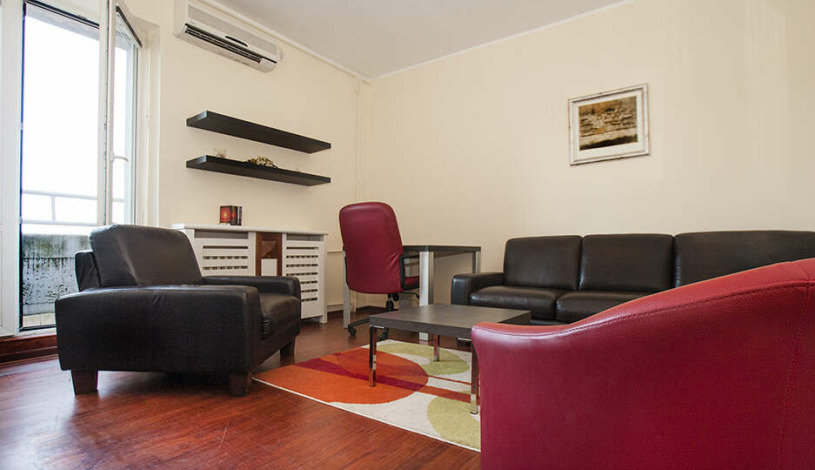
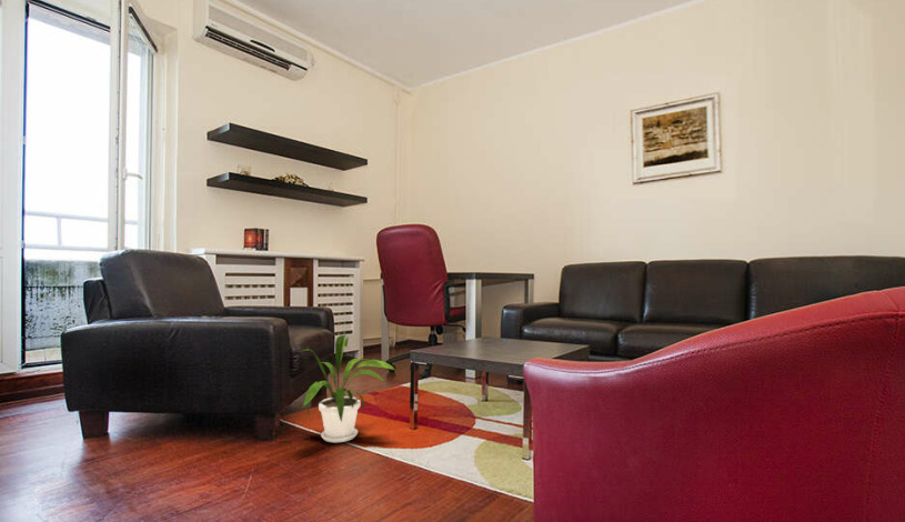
+ house plant [299,333,395,444]
